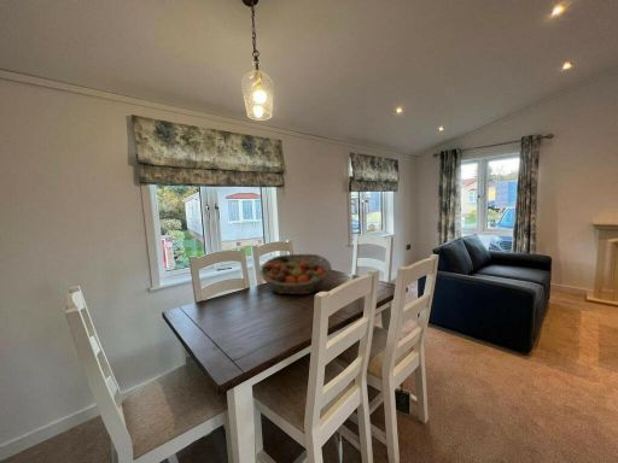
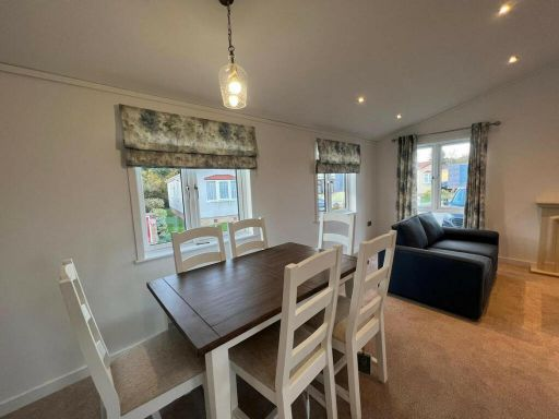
- fruit basket [258,253,332,295]
